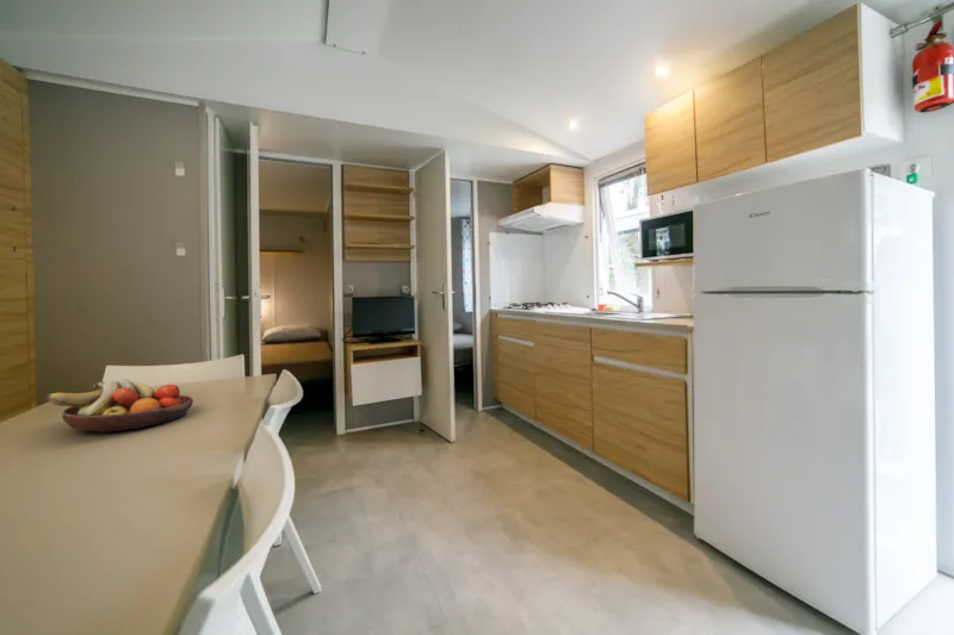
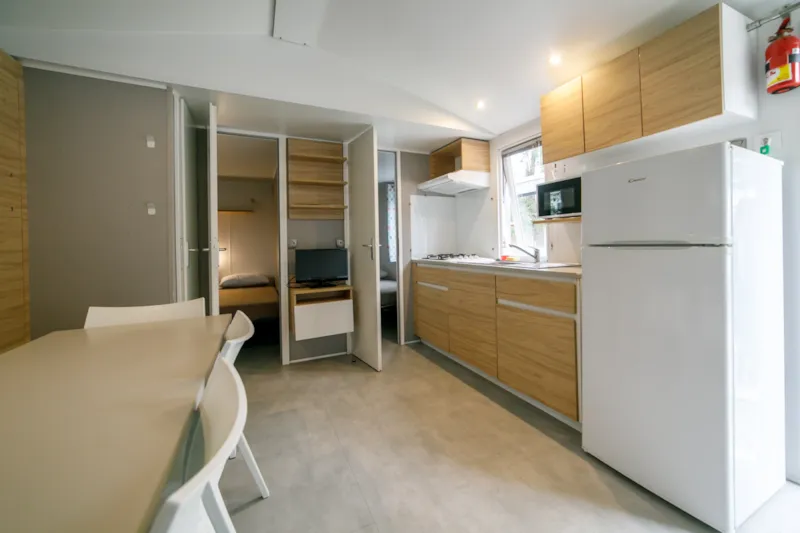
- fruit bowl [45,378,194,434]
